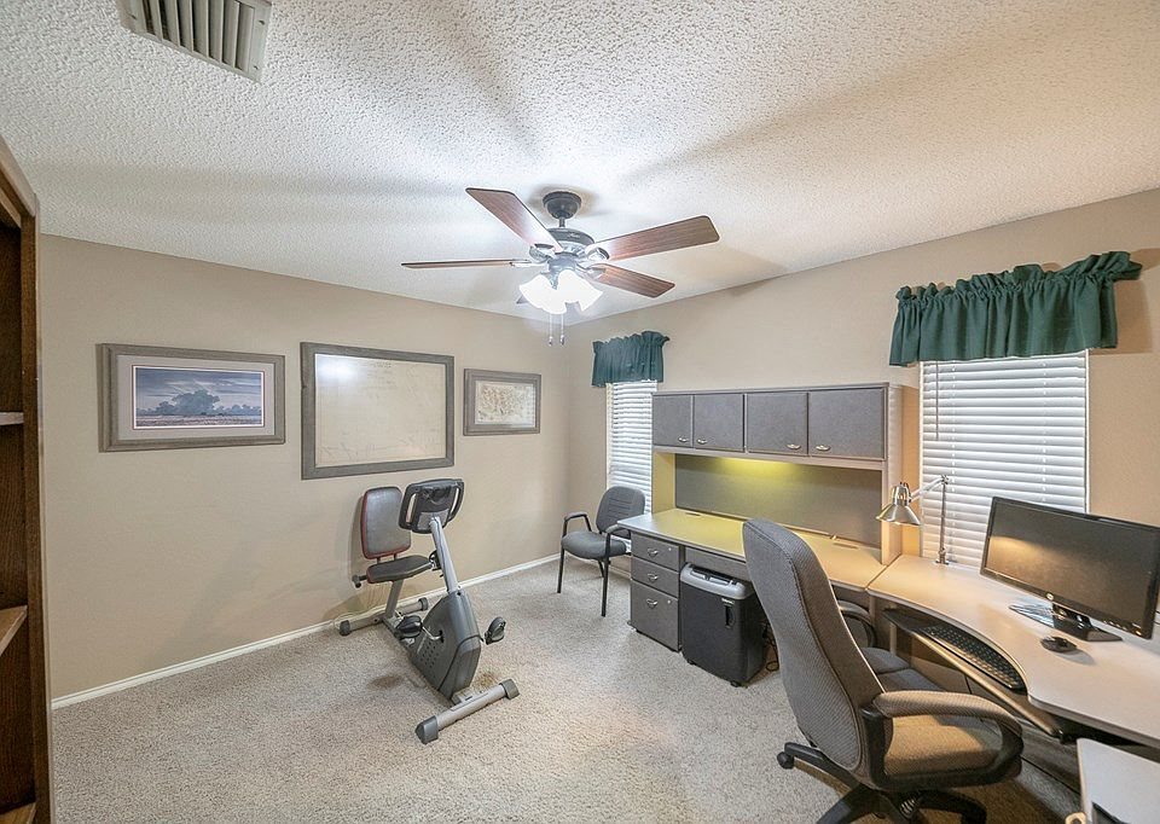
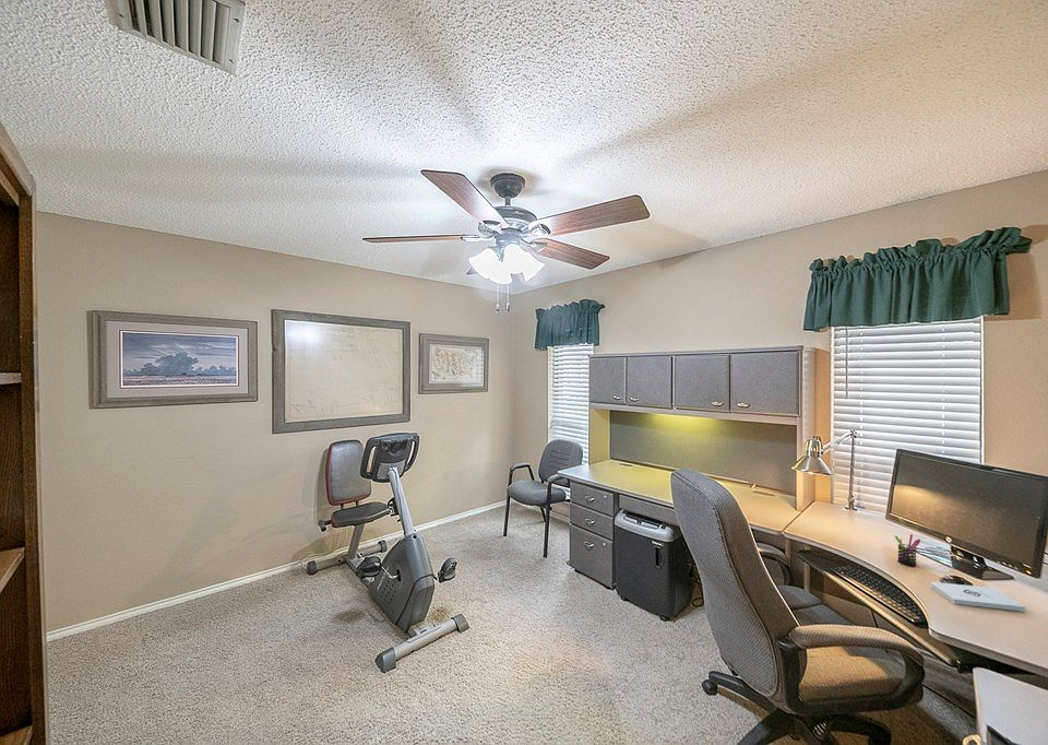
+ pen holder [894,533,921,567]
+ notepad [930,581,1026,613]
